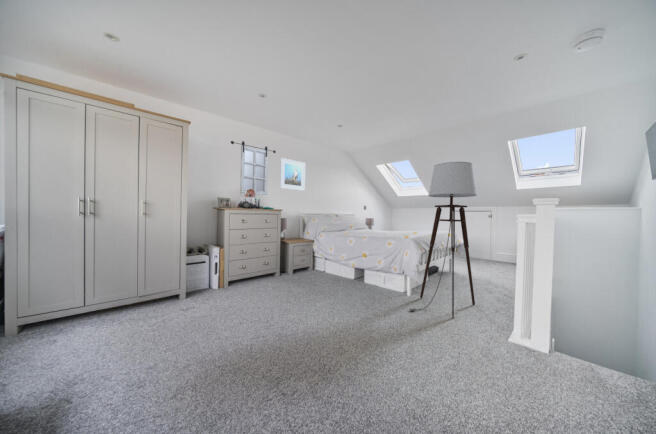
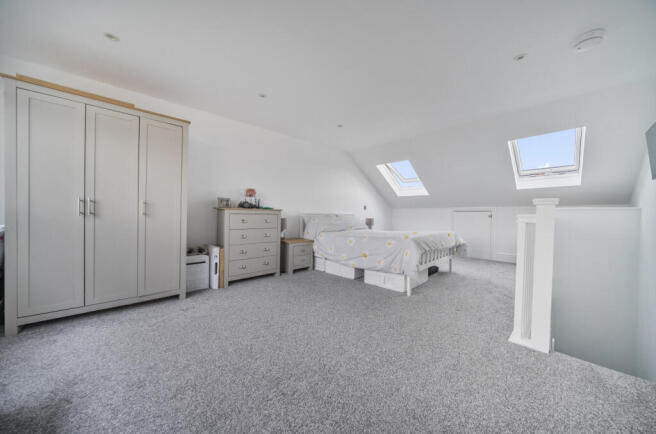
- home mirror [230,140,277,196]
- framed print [279,157,306,192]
- floor lamp [409,161,477,319]
